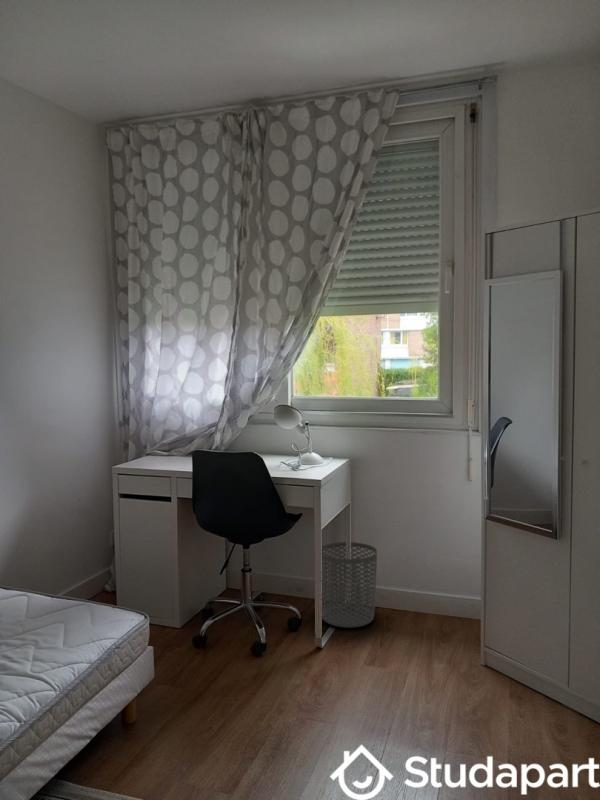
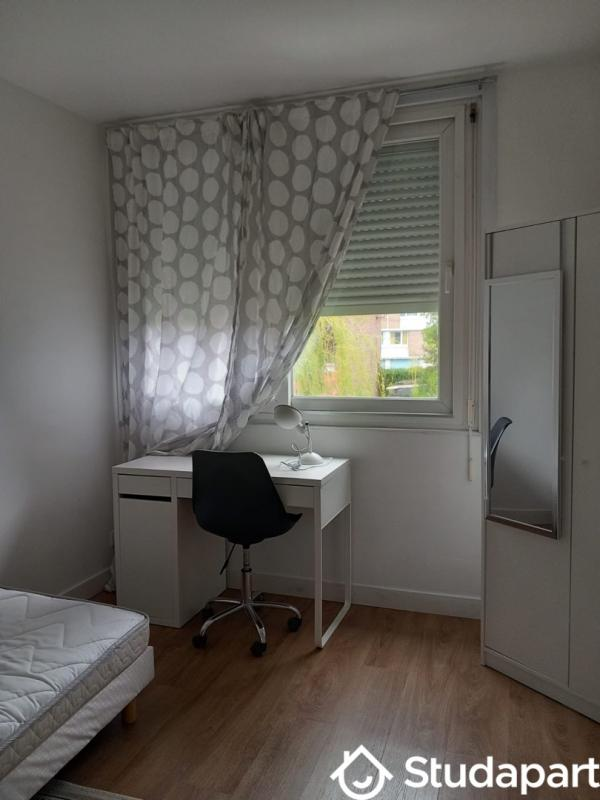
- waste bin [321,541,378,629]
